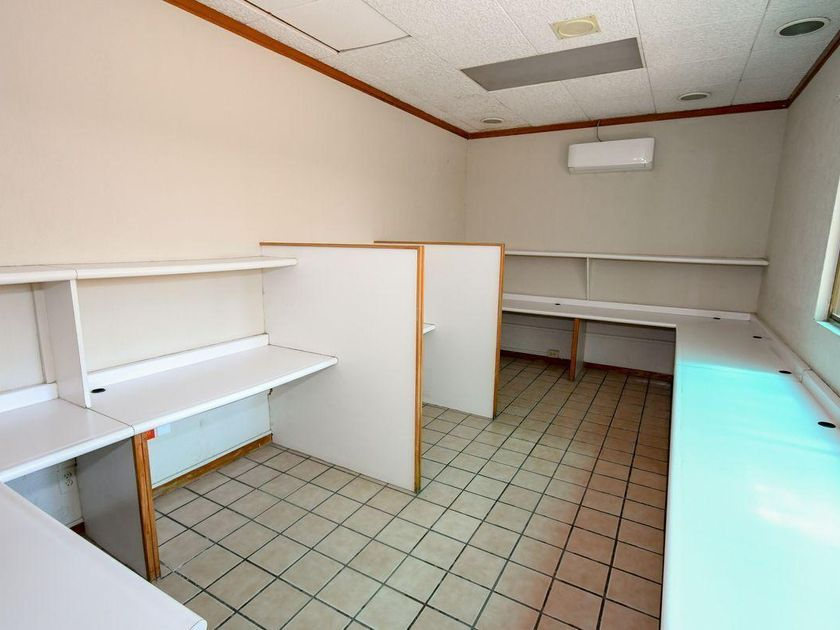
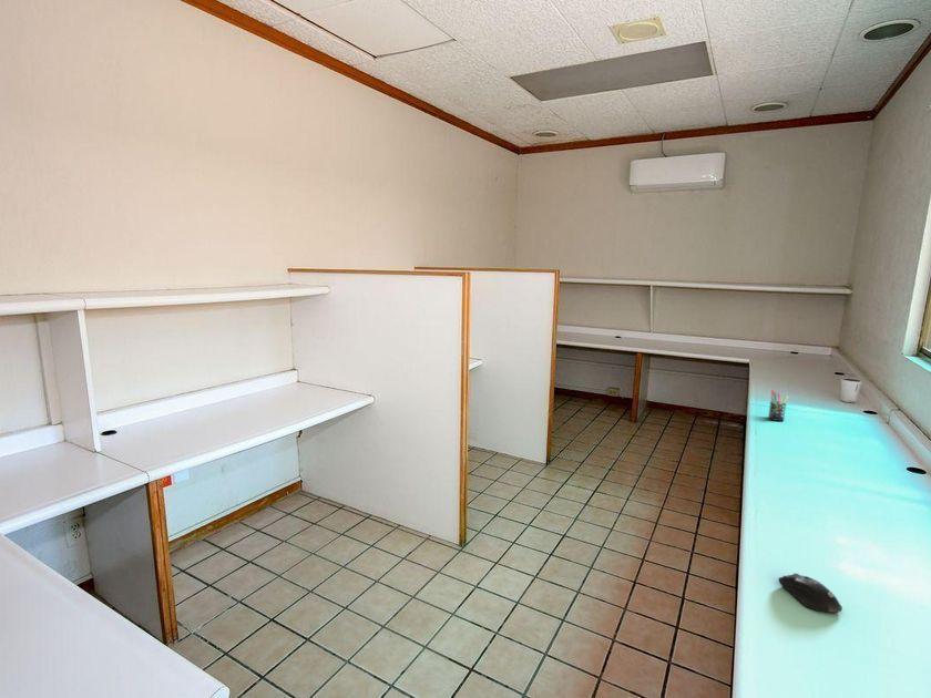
+ pen holder [767,389,789,422]
+ dixie cup [840,377,863,403]
+ computer mouse [778,573,843,614]
